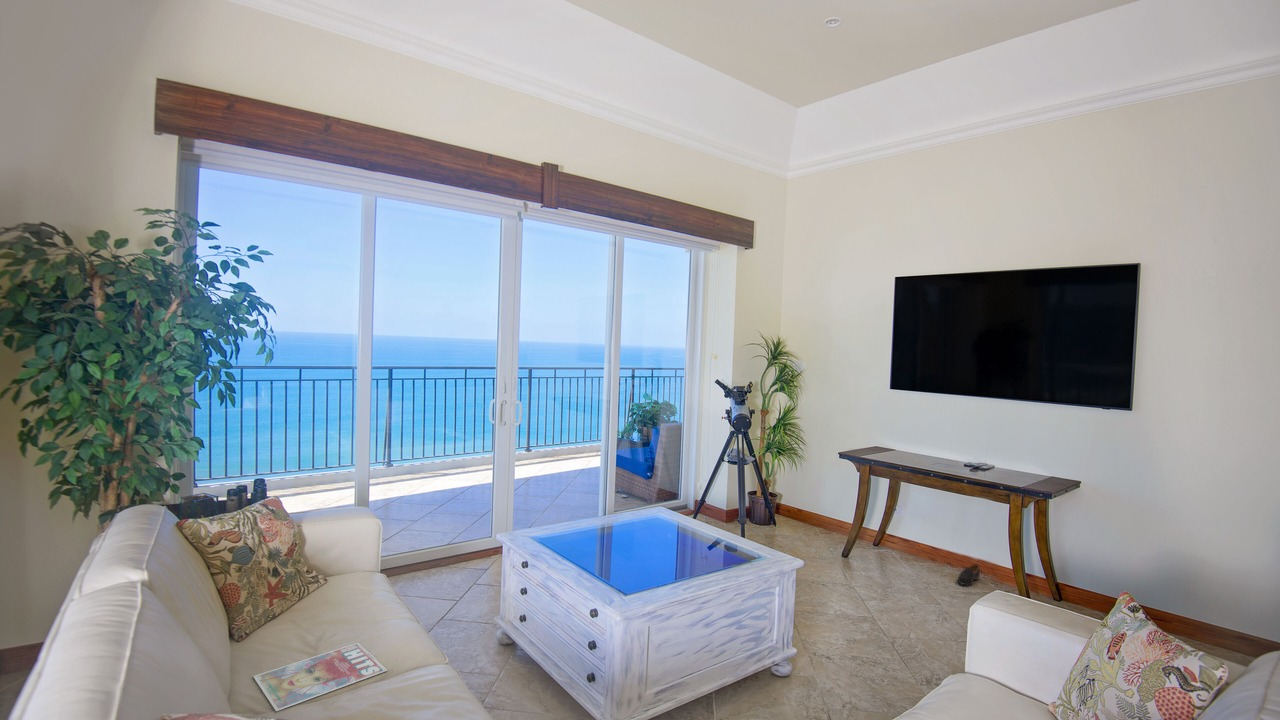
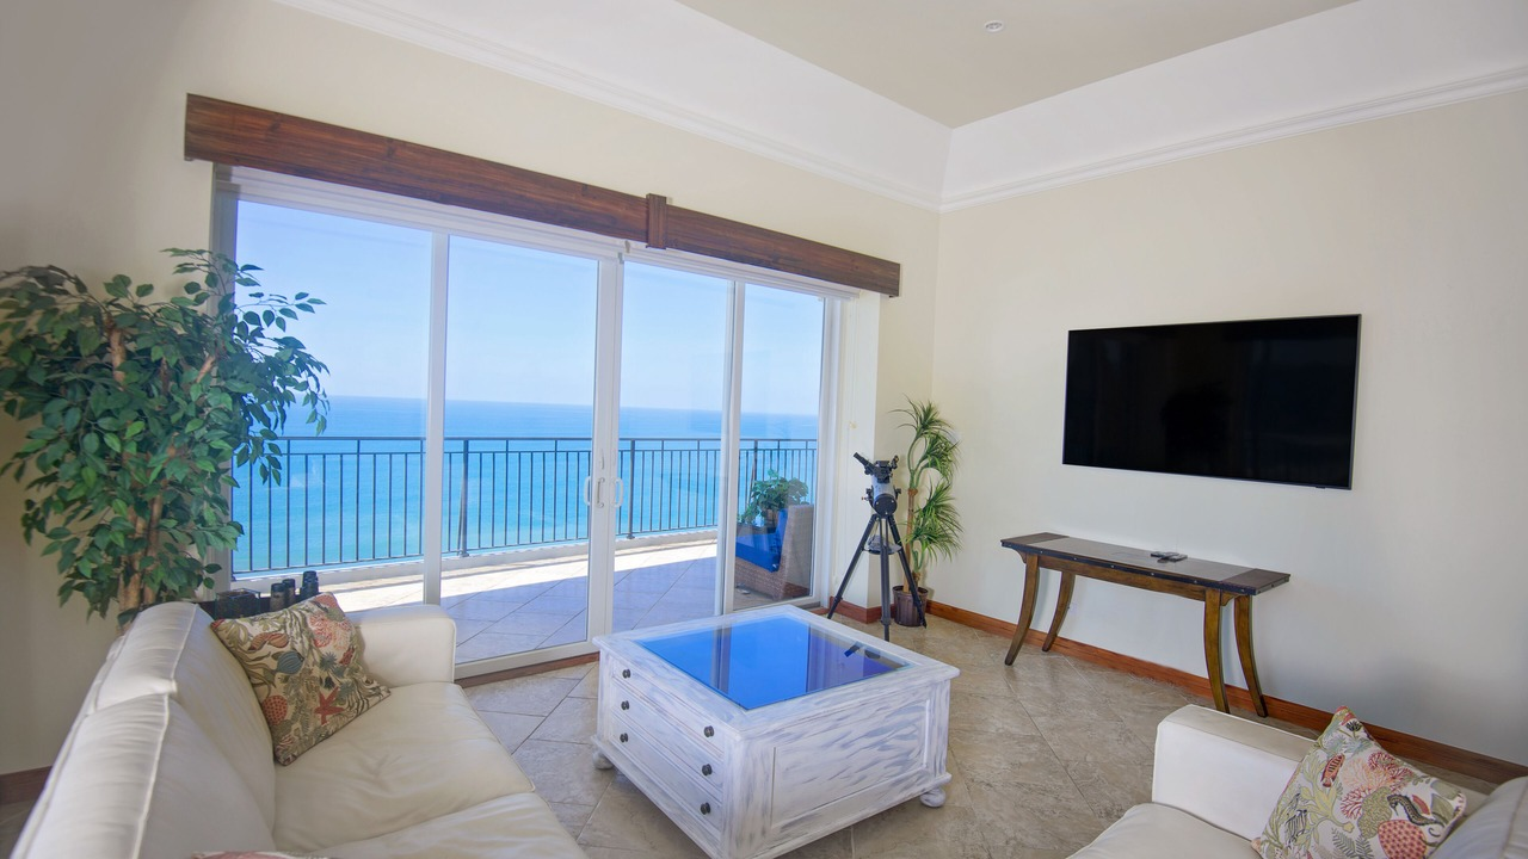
- magazine [252,641,389,712]
- shoe [956,563,981,586]
